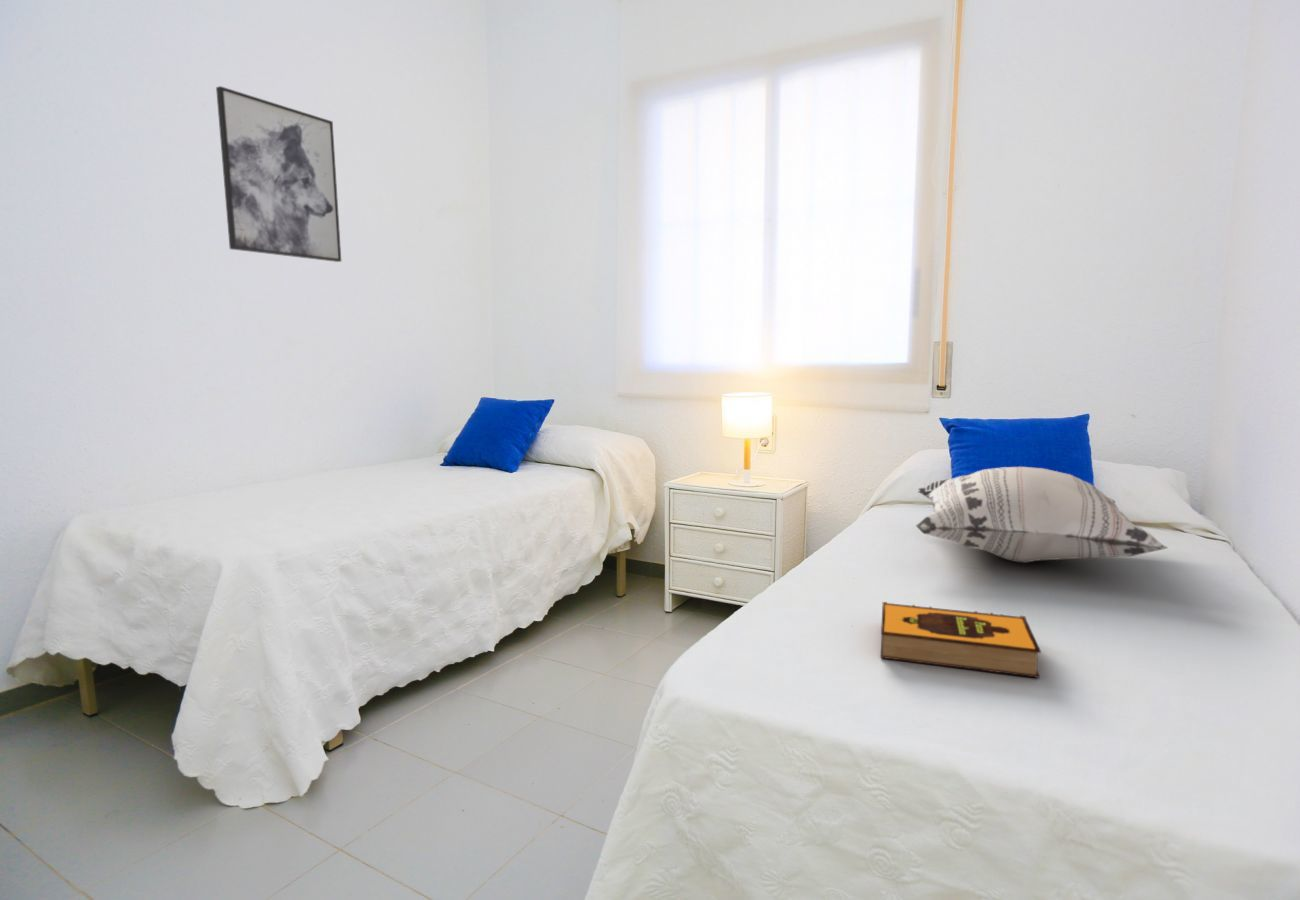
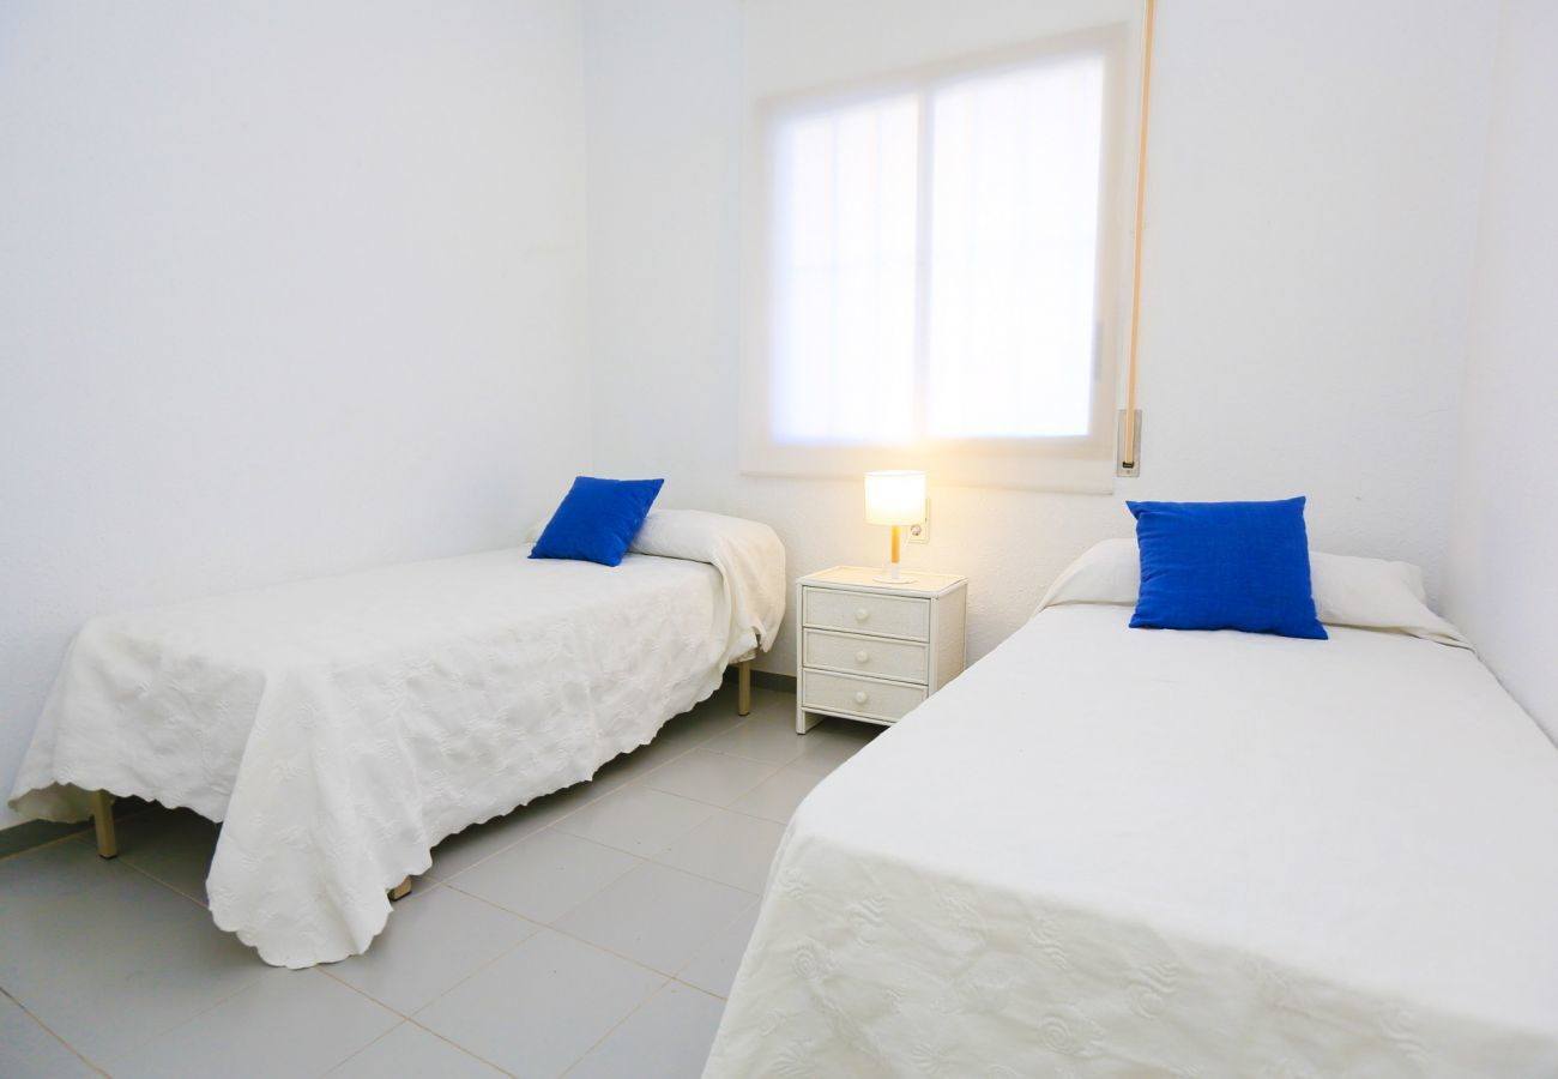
- hardback book [880,601,1042,679]
- decorative pillow [915,466,1168,564]
- wall art [215,85,342,263]
